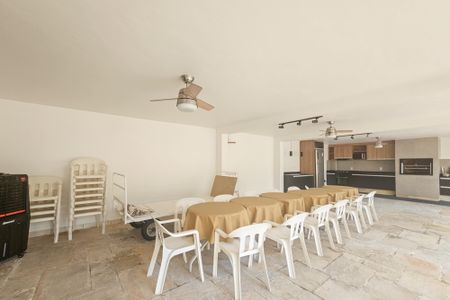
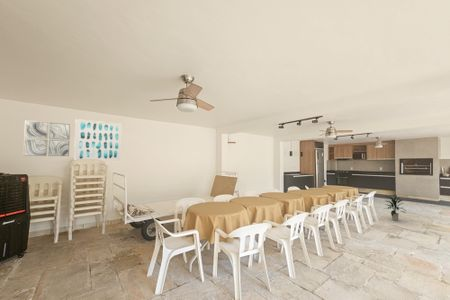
+ indoor plant [383,195,407,222]
+ wall art [73,118,123,162]
+ wall art [22,119,71,157]
